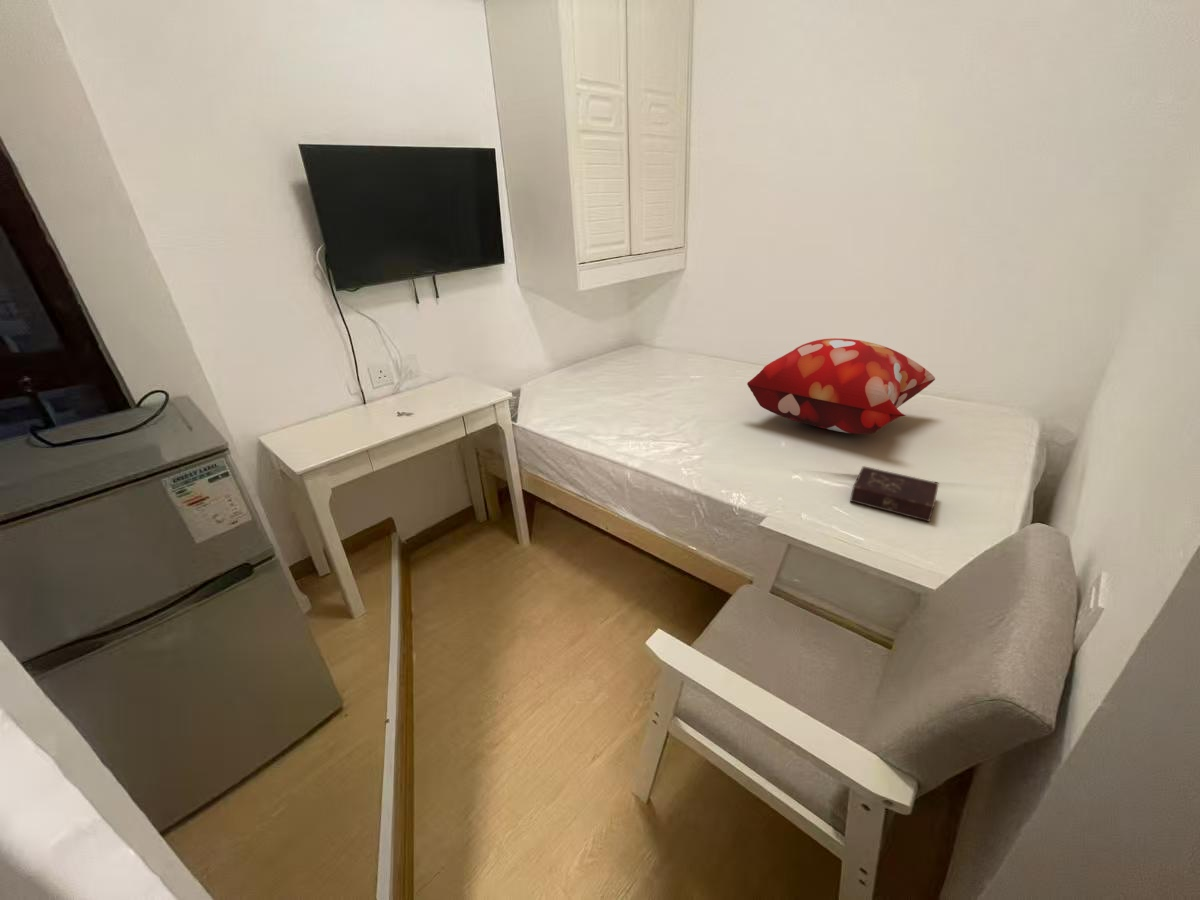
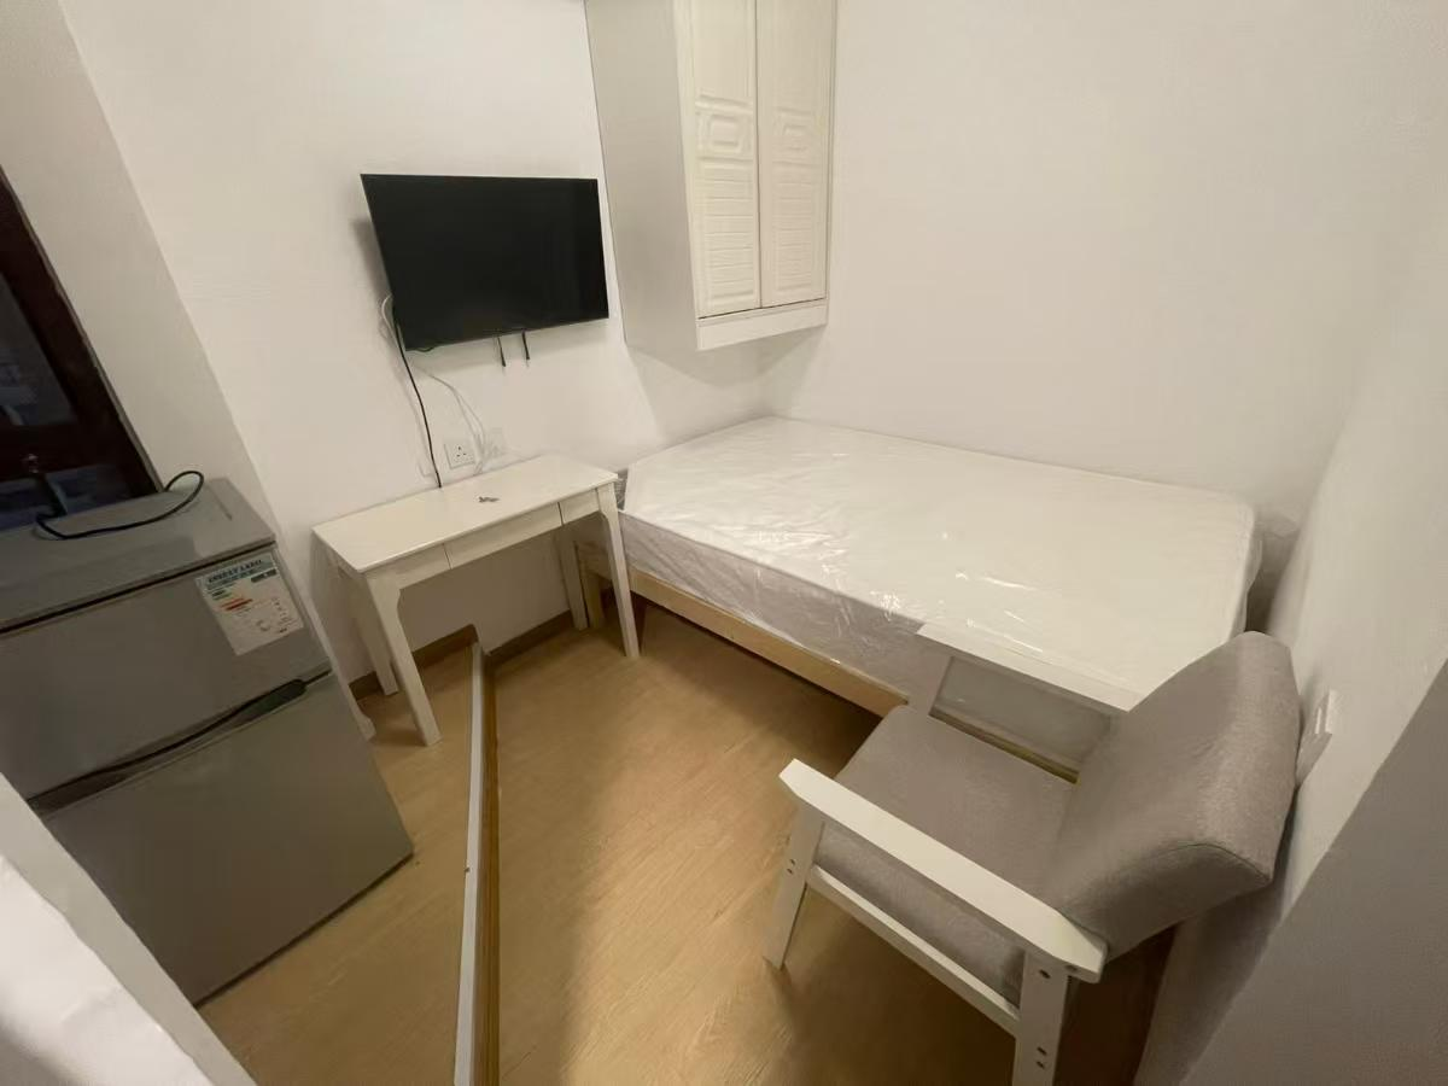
- book [849,465,940,523]
- decorative pillow [746,337,936,435]
